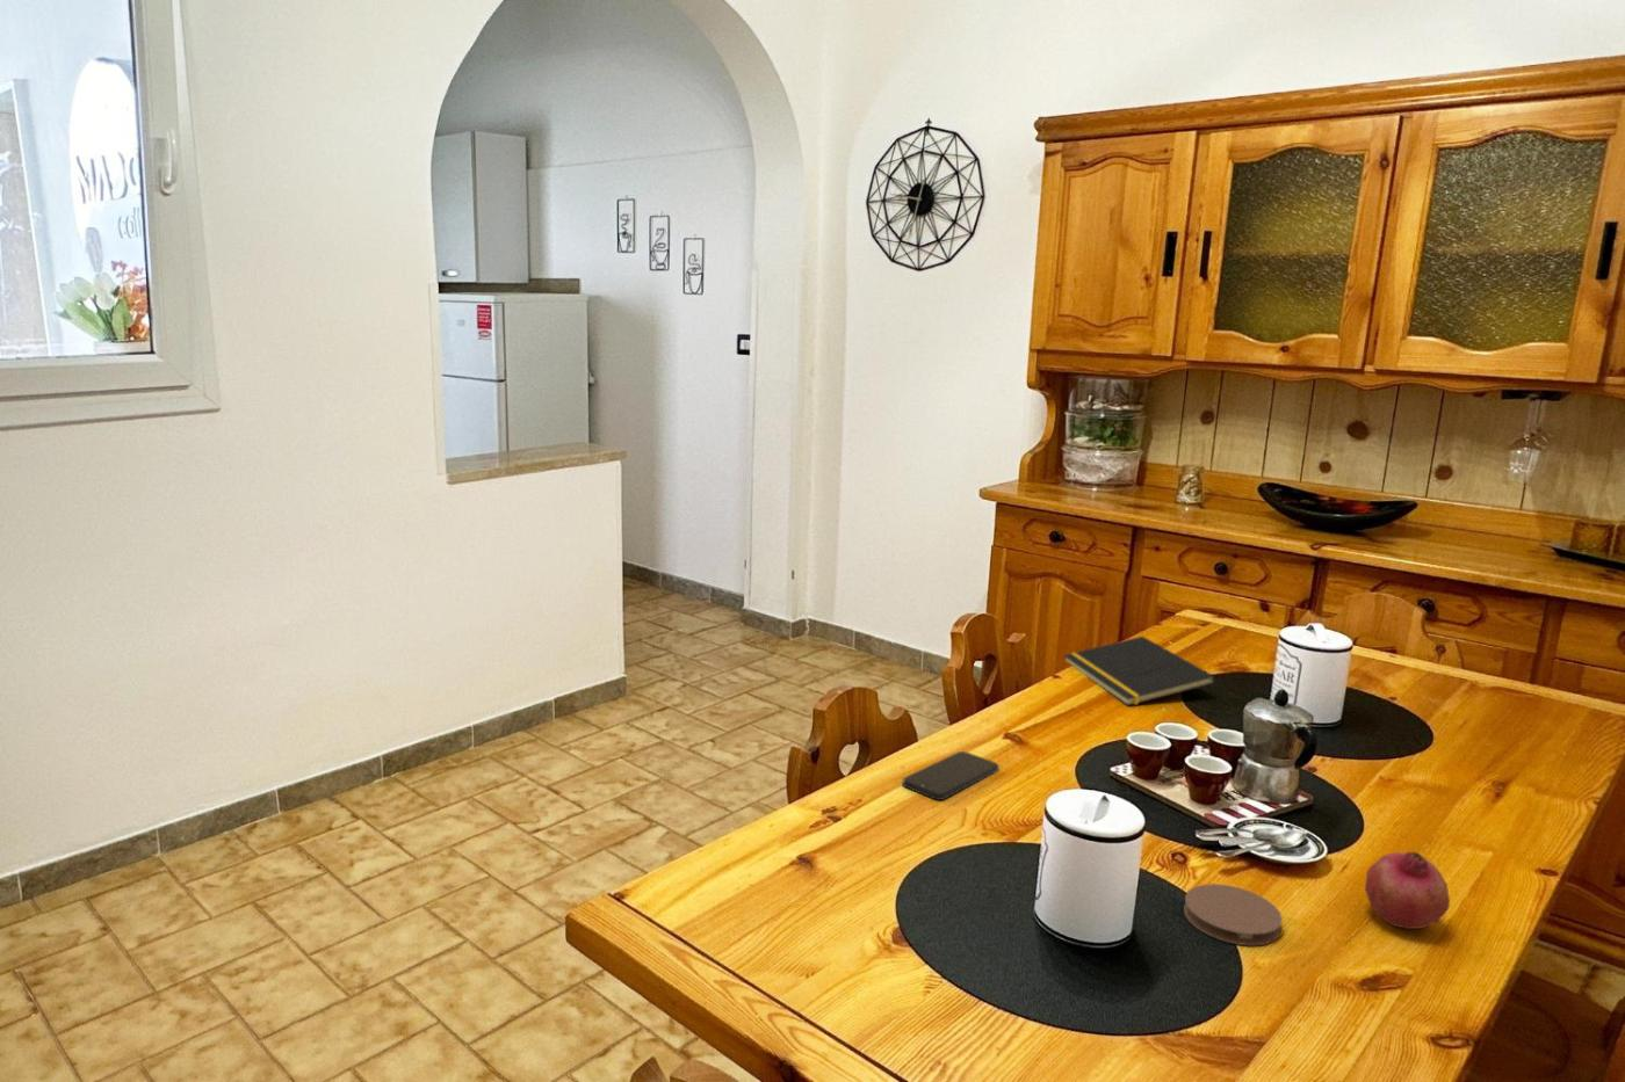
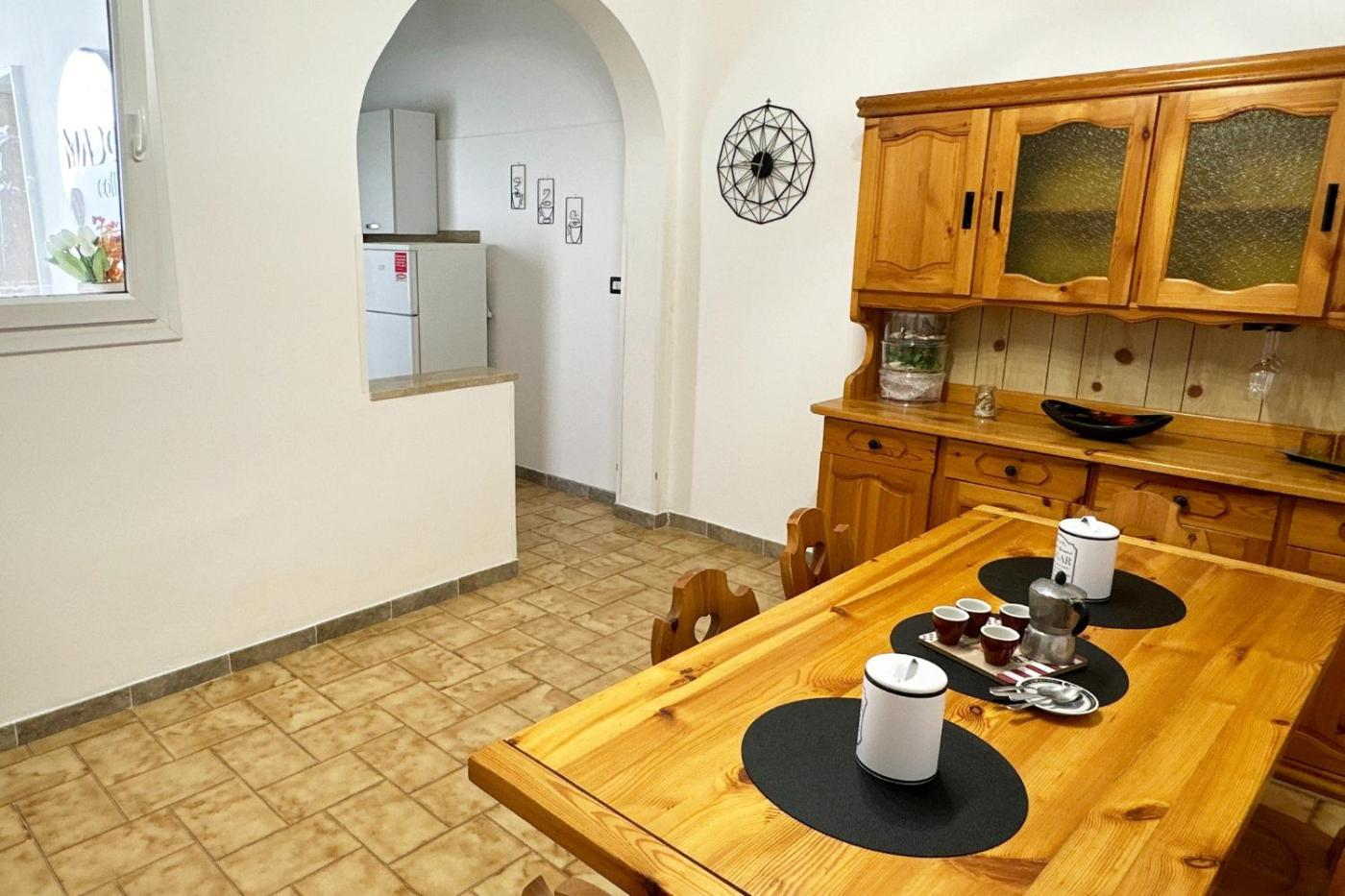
- smartphone [901,750,999,802]
- notepad [1063,635,1217,708]
- coaster [1183,883,1284,947]
- fruit [1364,851,1451,930]
